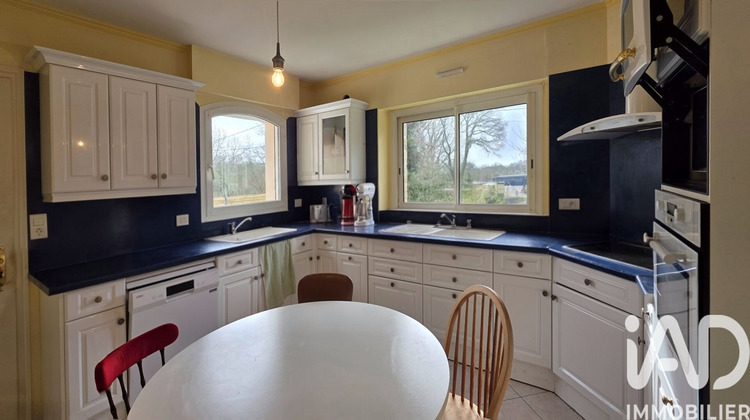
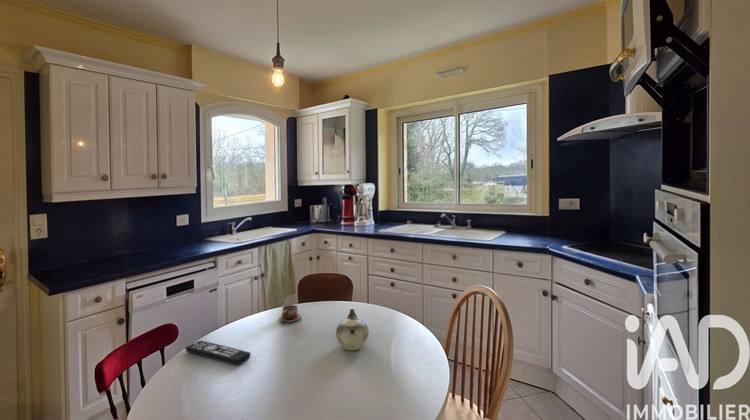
+ remote control [184,340,252,366]
+ teapot [335,308,370,352]
+ cup [278,304,302,323]
